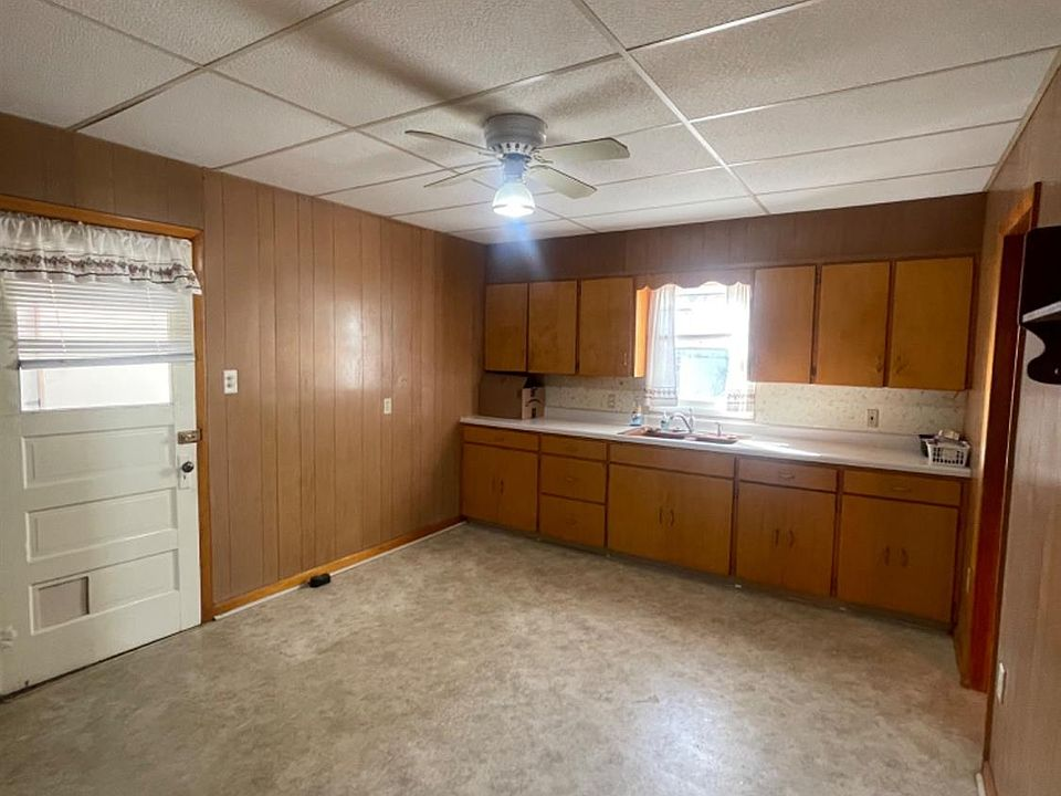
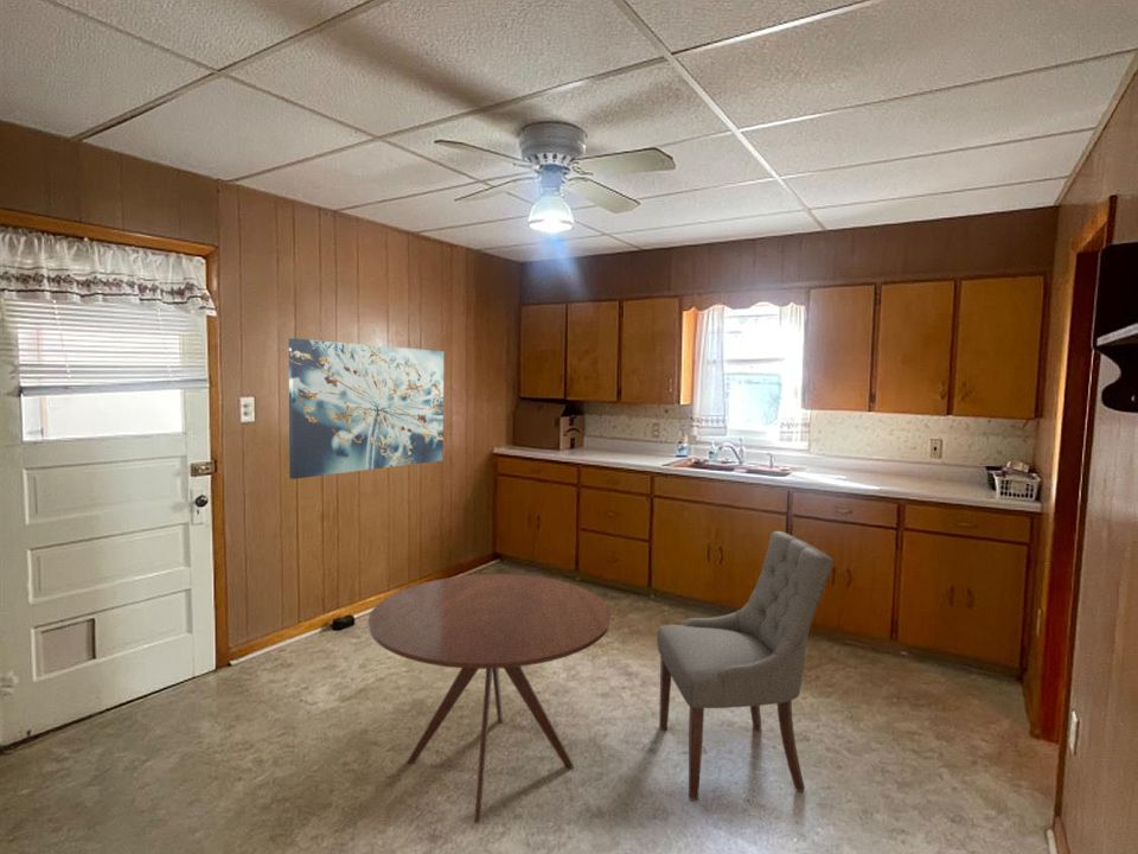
+ wall art [288,337,445,480]
+ chair [656,530,835,801]
+ round table [367,573,612,824]
